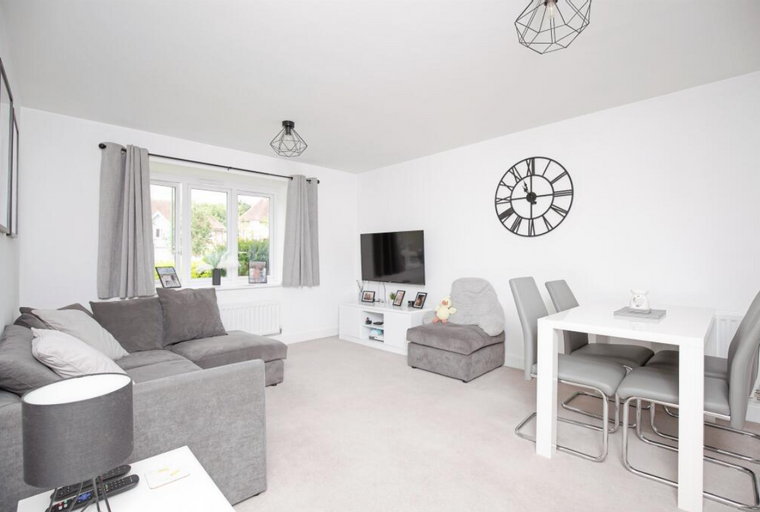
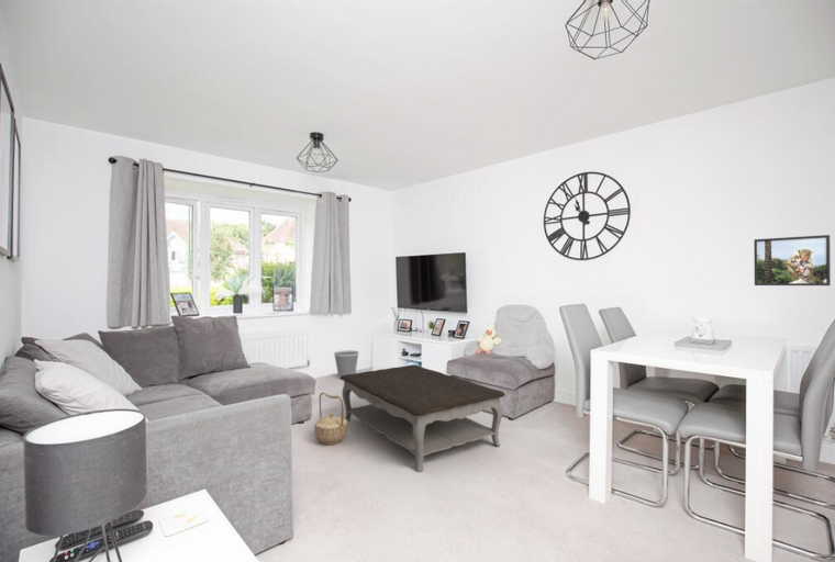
+ basket [313,391,349,447]
+ coffee table [338,363,506,473]
+ wastebasket [333,349,360,379]
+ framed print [753,234,832,286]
